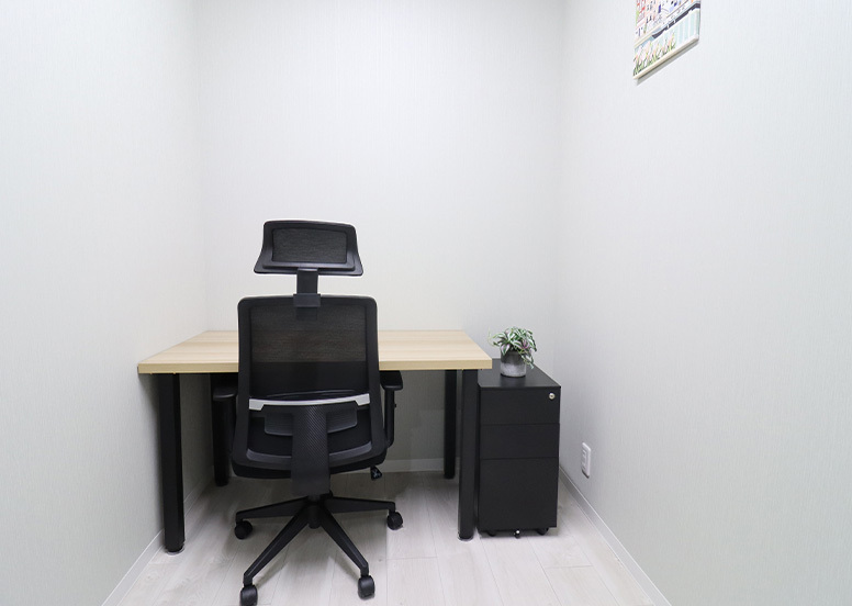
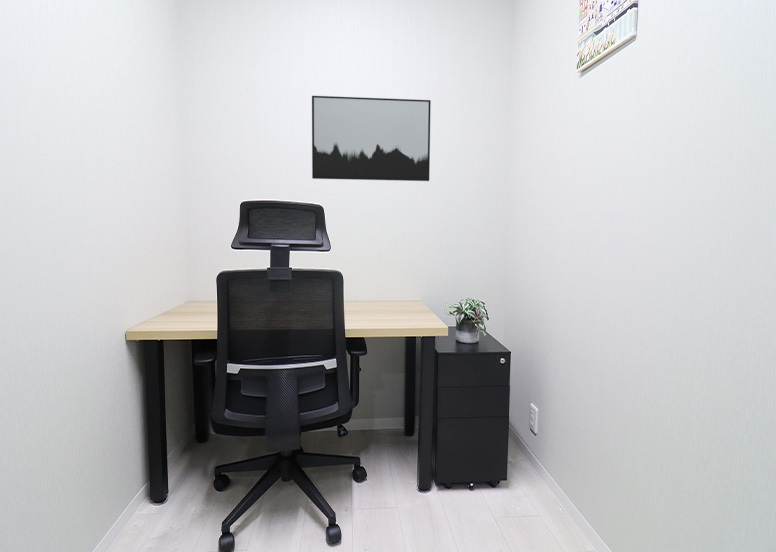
+ wall art [311,95,432,182]
